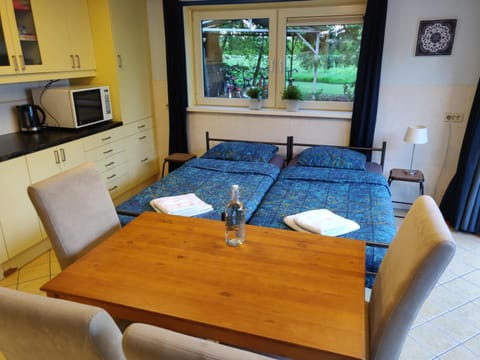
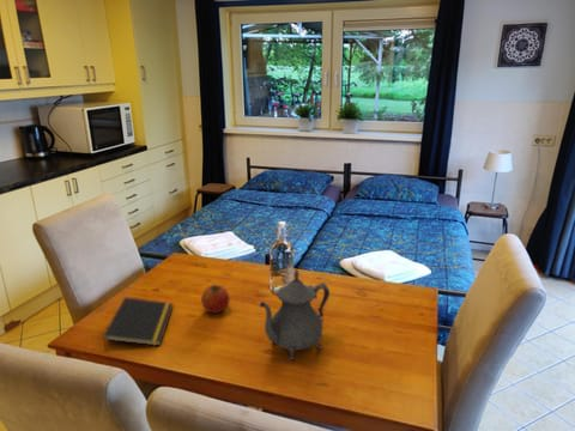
+ notepad [102,296,175,351]
+ teapot [259,267,331,362]
+ fruit [200,284,231,314]
